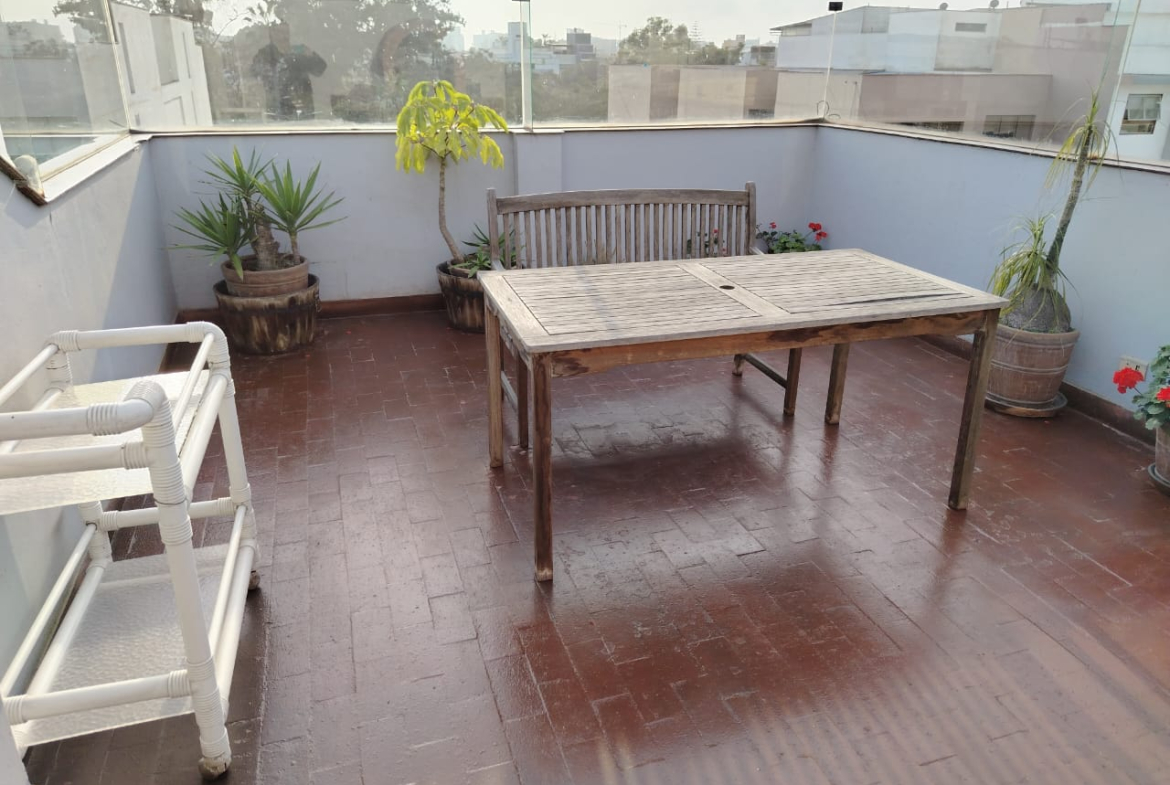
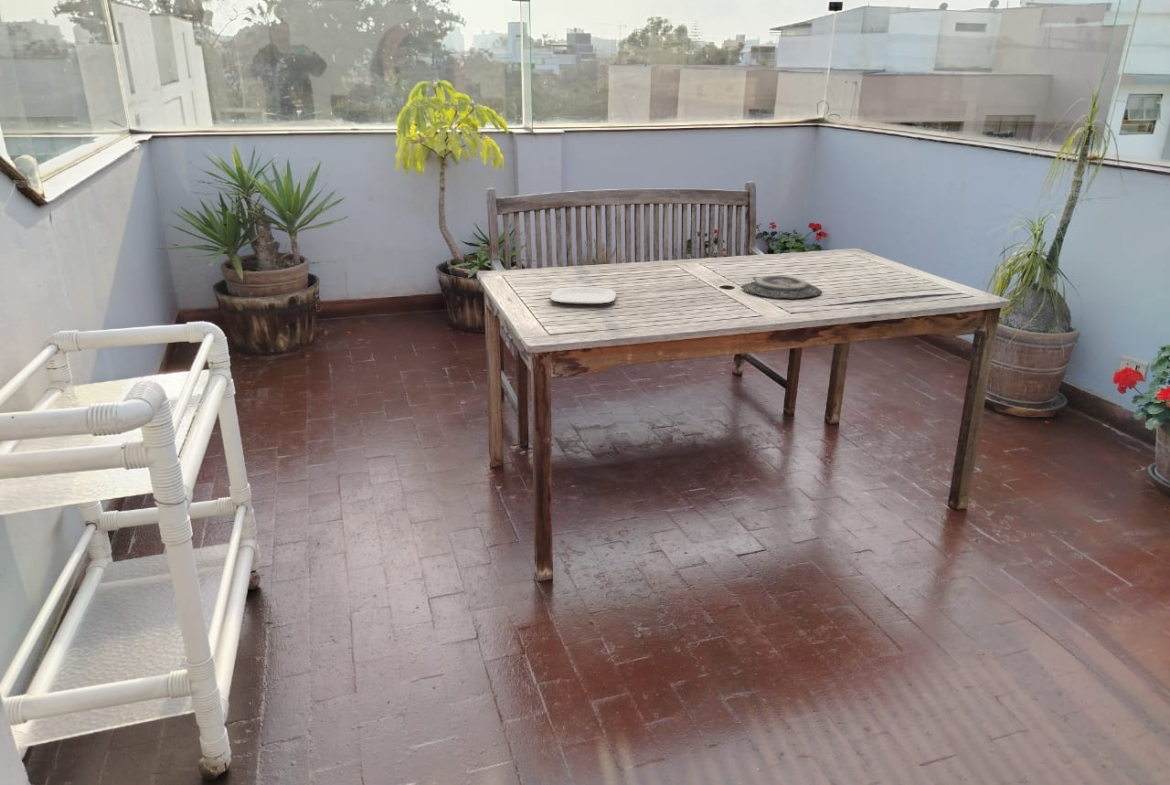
+ plate [740,275,823,299]
+ plate [549,286,617,306]
